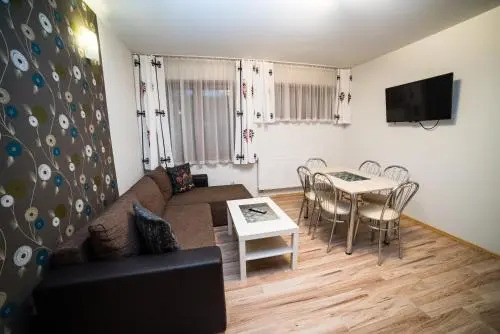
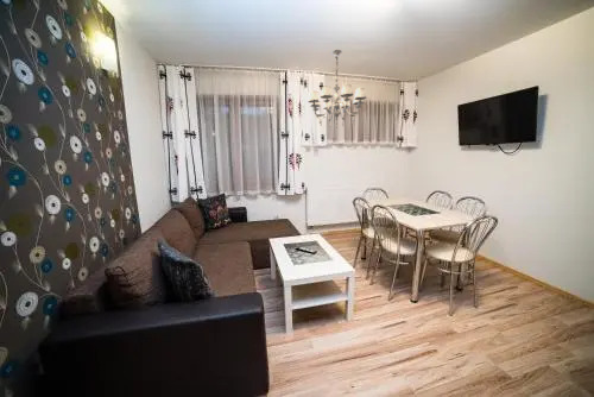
+ chandelier [307,49,368,130]
